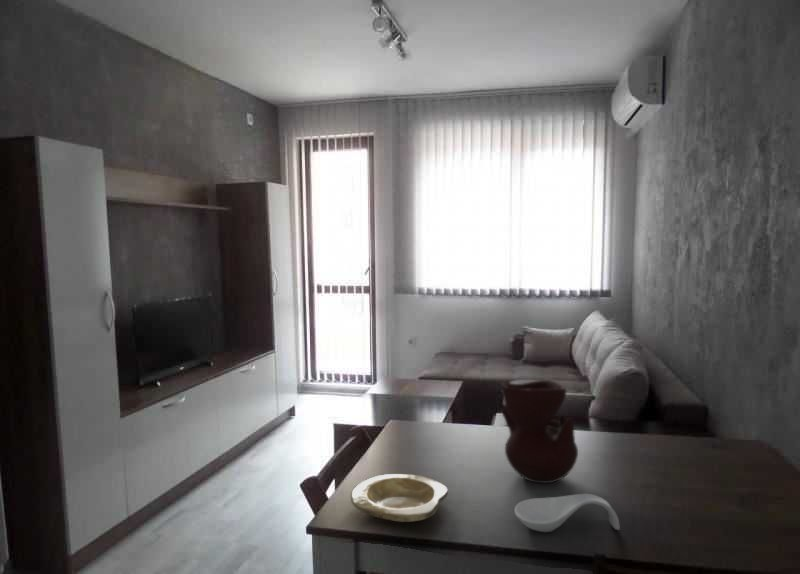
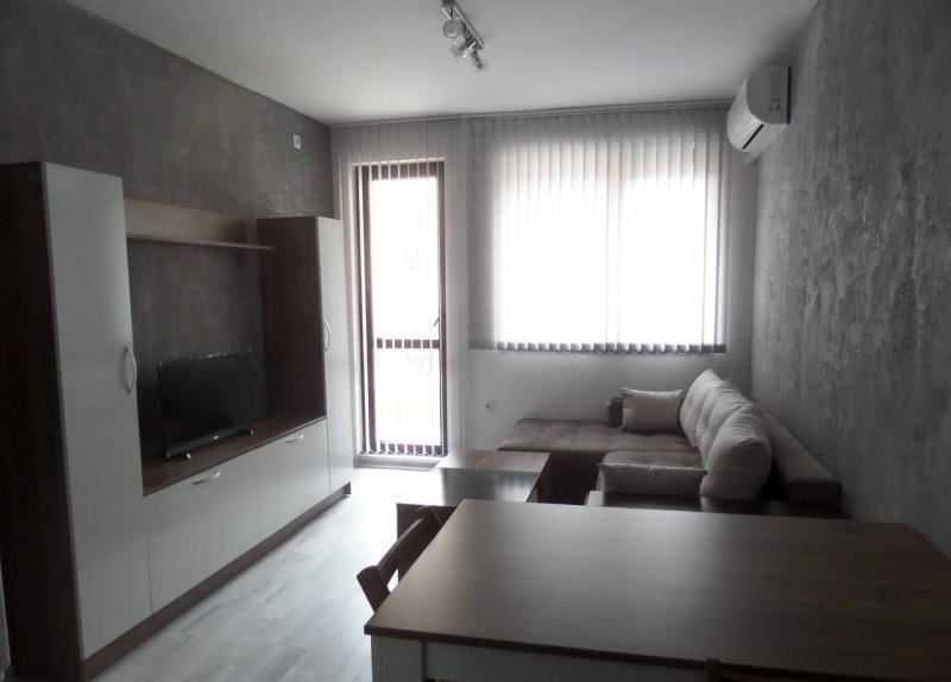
- spoon rest [514,493,621,533]
- plate [349,473,449,523]
- vase [497,379,579,484]
